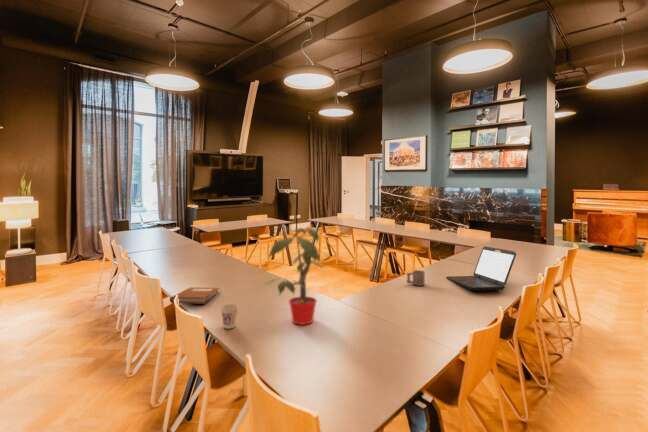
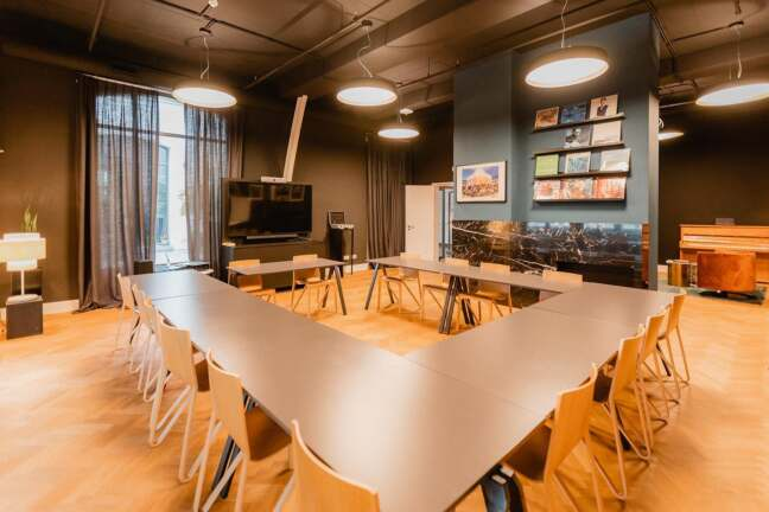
- mug [406,269,426,287]
- potted plant [260,225,330,326]
- notebook [169,286,221,305]
- laptop [445,245,517,292]
- cup [220,303,239,330]
